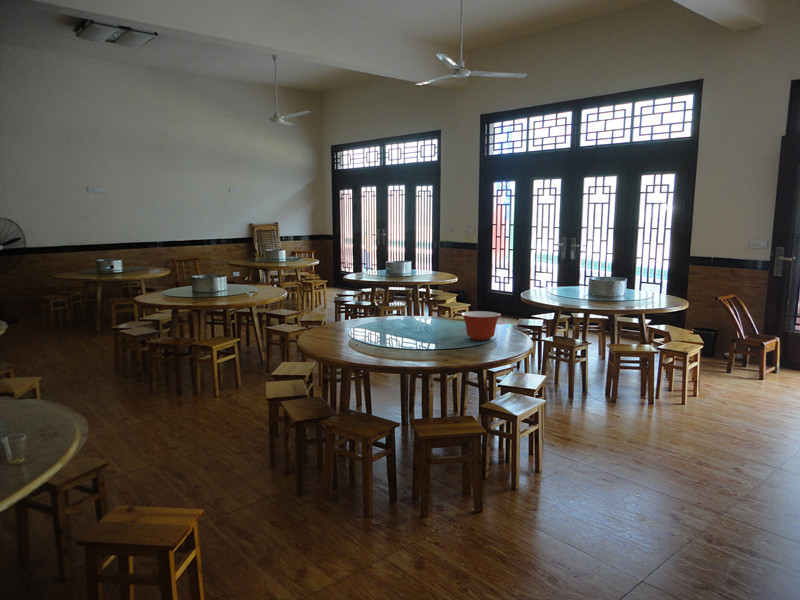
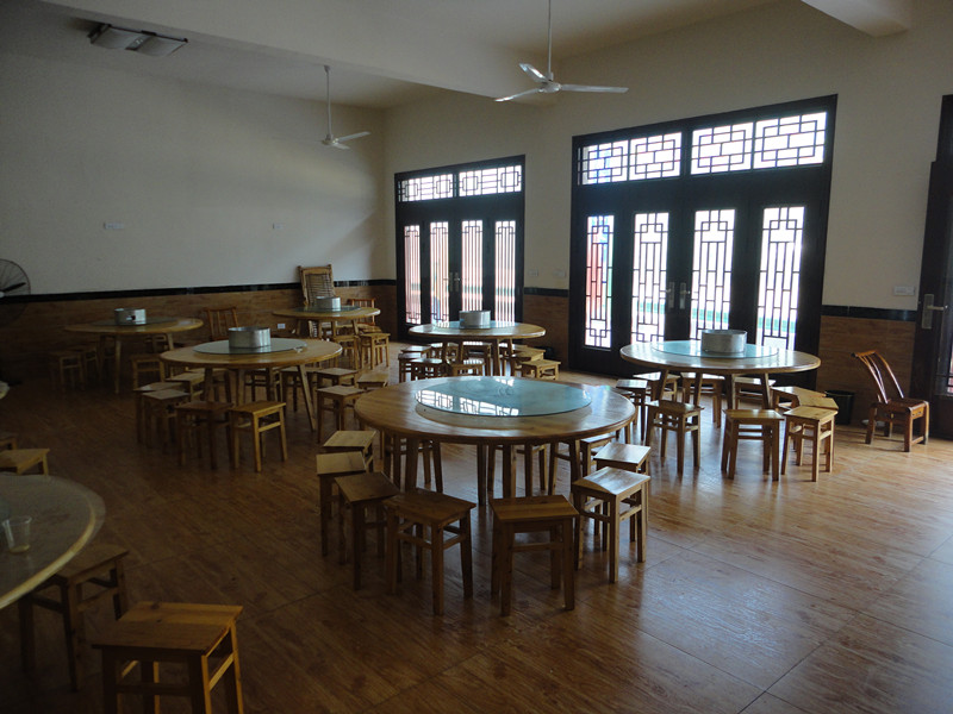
- mixing bowl [460,310,502,341]
